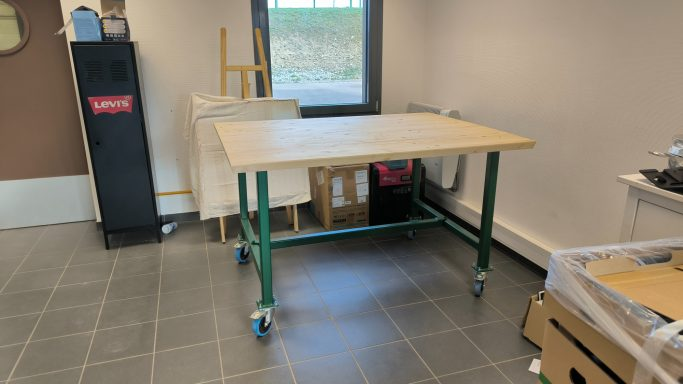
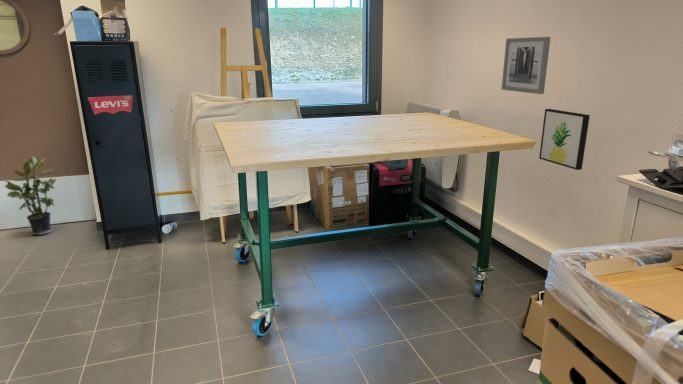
+ potted plant [3,155,57,236]
+ wall art [538,108,591,171]
+ wall art [501,36,552,95]
